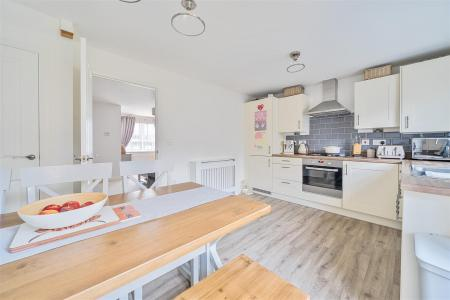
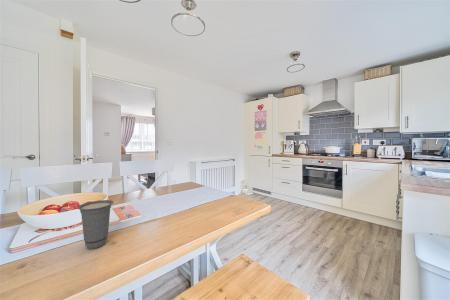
+ cup [76,199,114,250]
